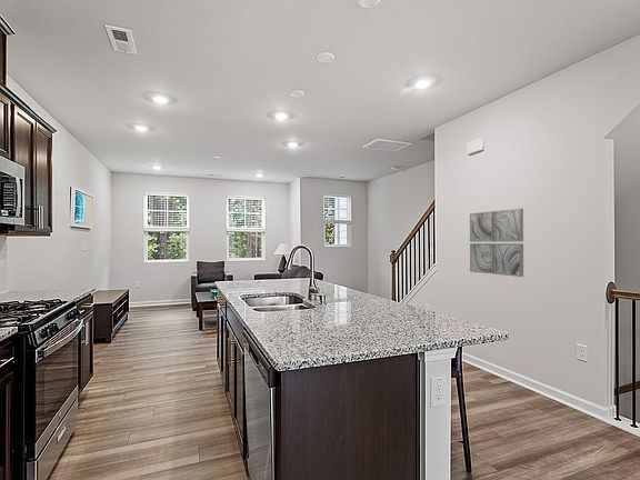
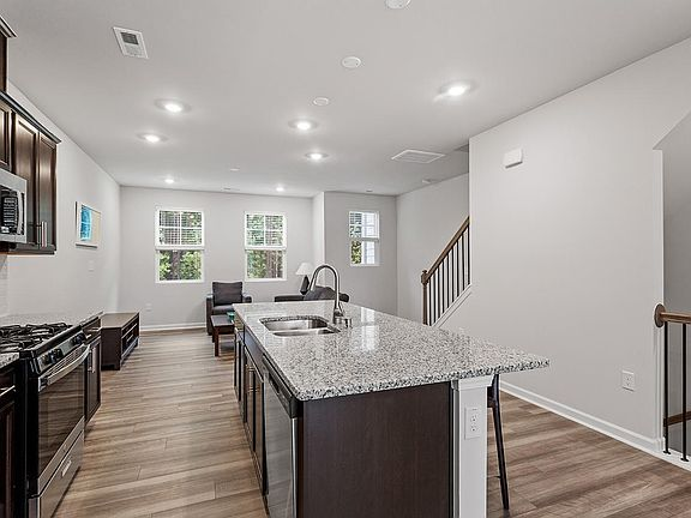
- wall art [469,208,524,278]
